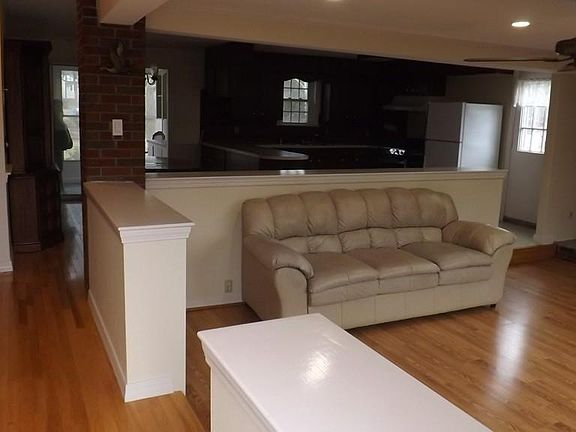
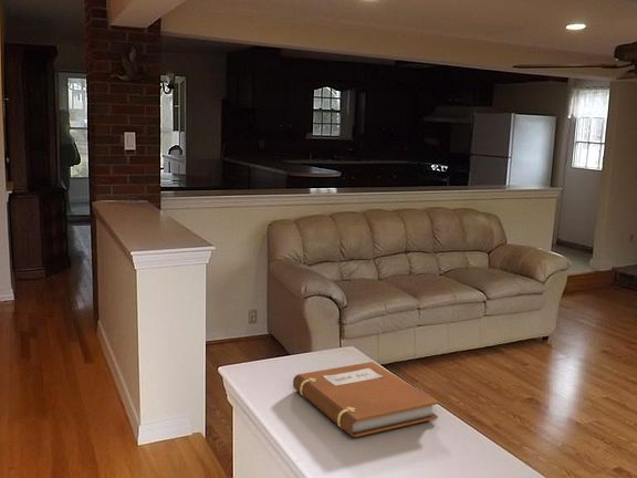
+ notebook [292,361,440,438]
